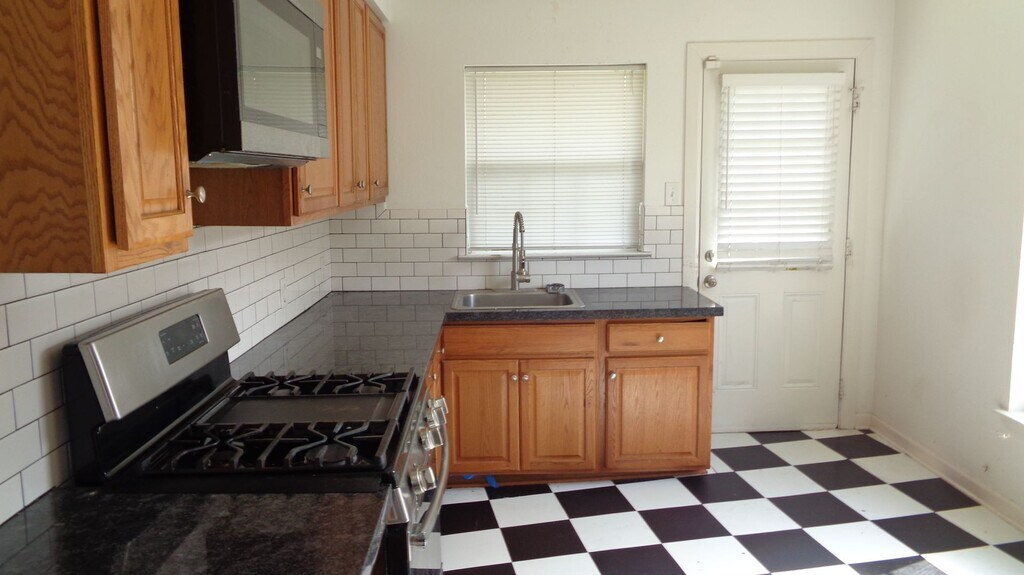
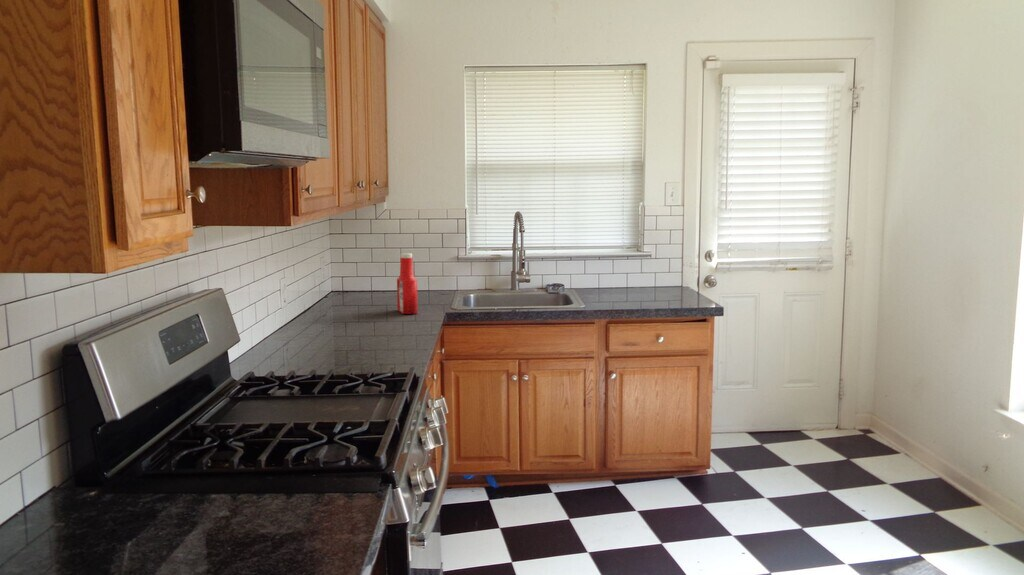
+ soap bottle [396,252,419,315]
